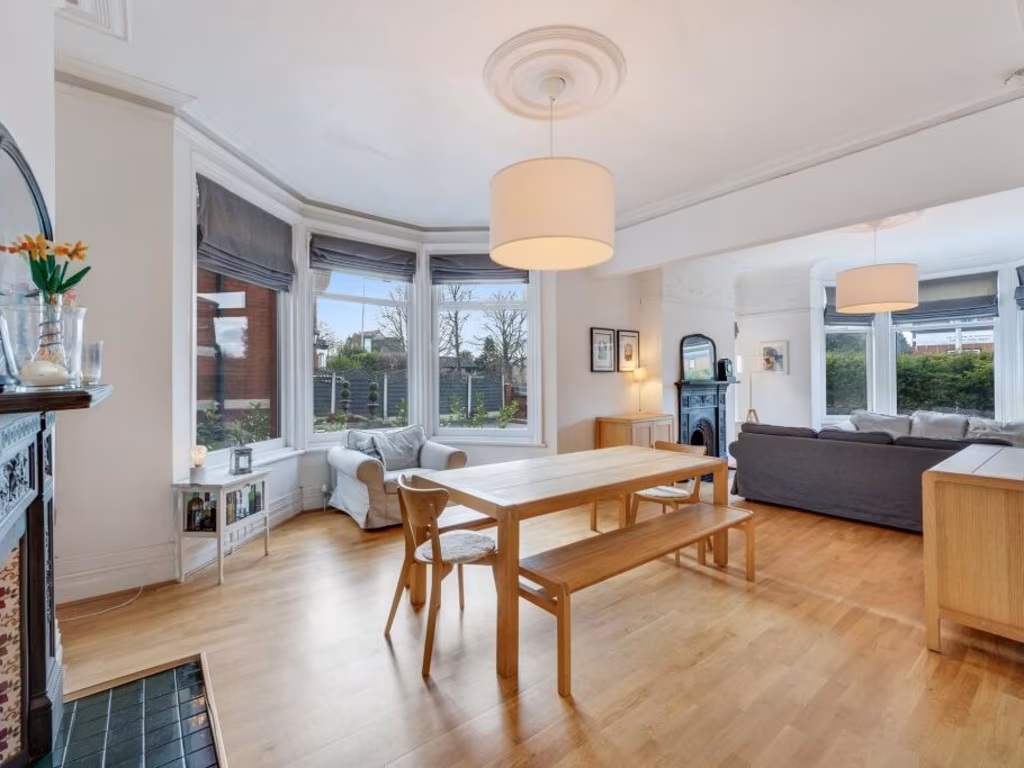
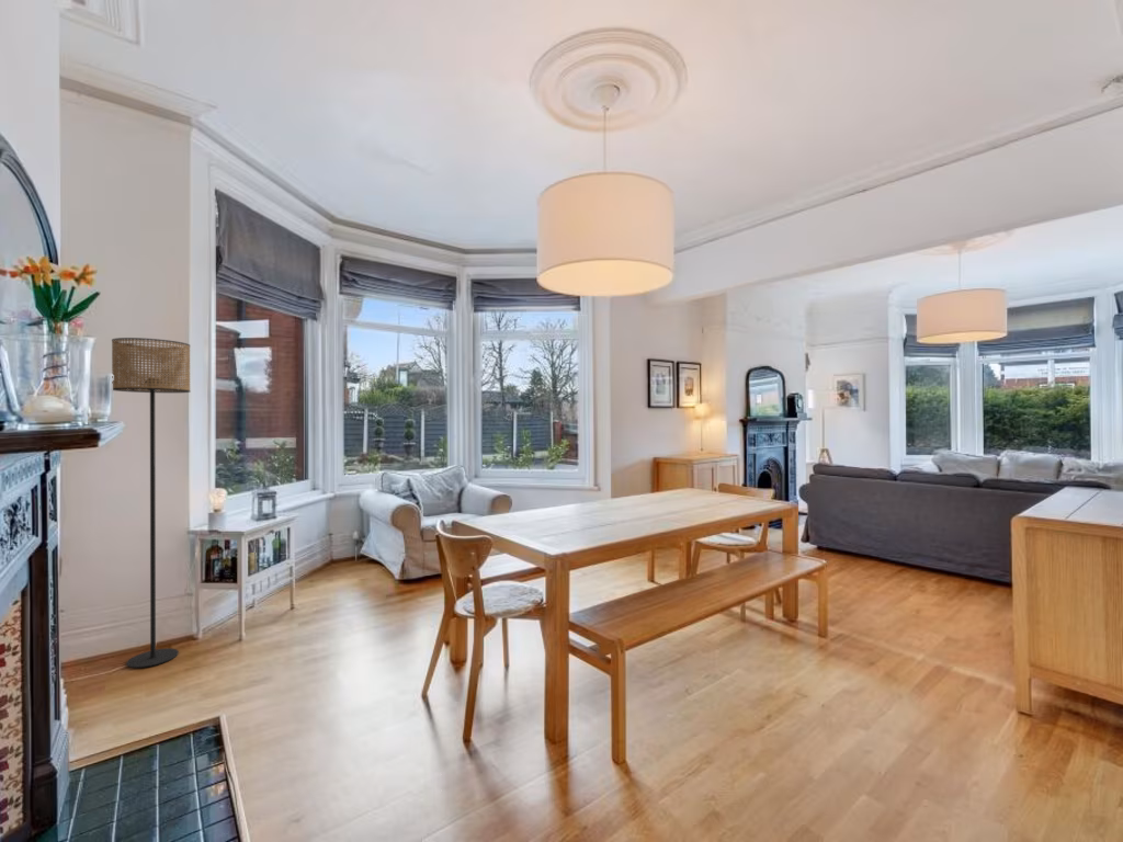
+ floor lamp [111,337,191,669]
